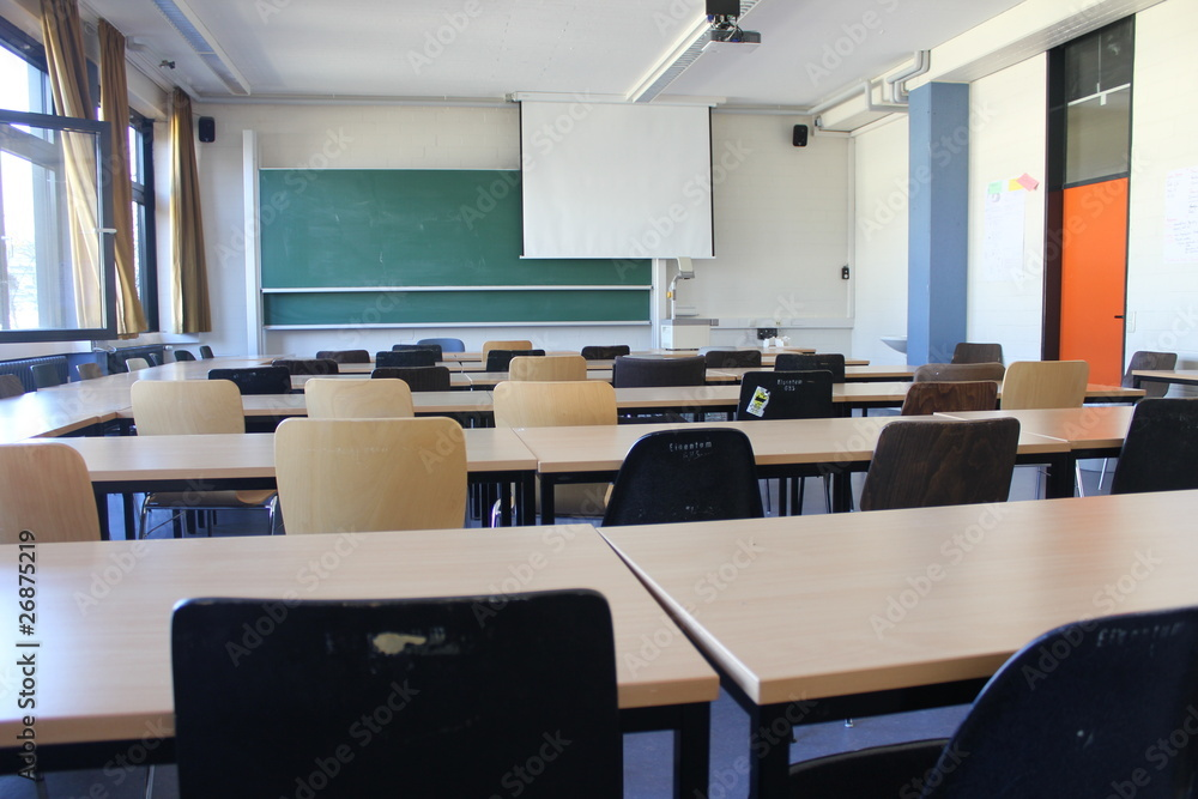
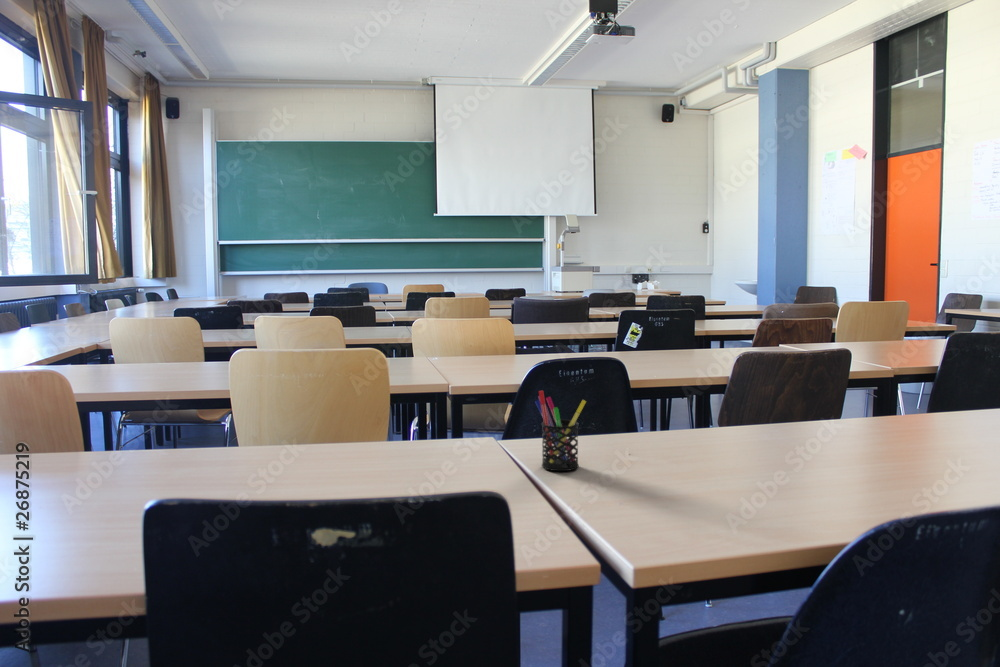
+ pen holder [534,390,587,472]
